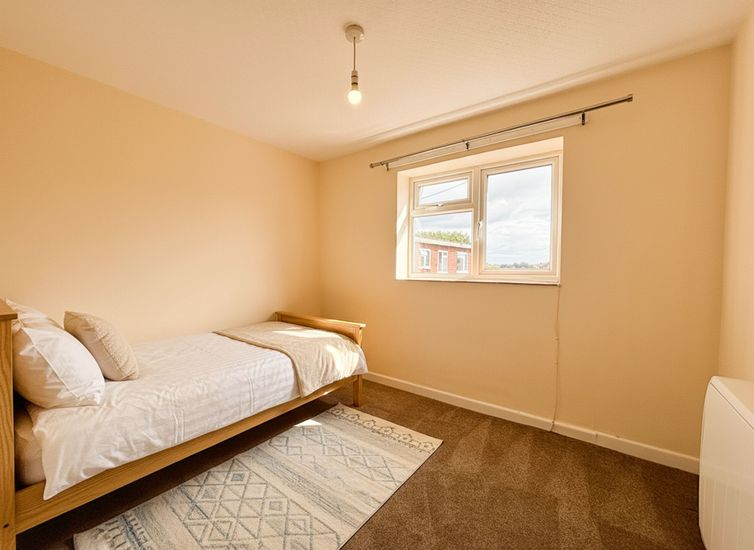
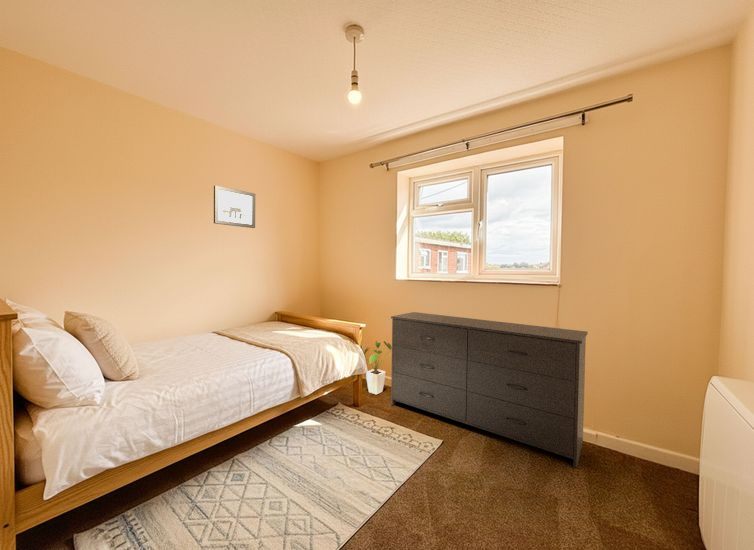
+ dresser [390,311,589,469]
+ house plant [360,340,392,396]
+ wall art [213,184,256,229]
